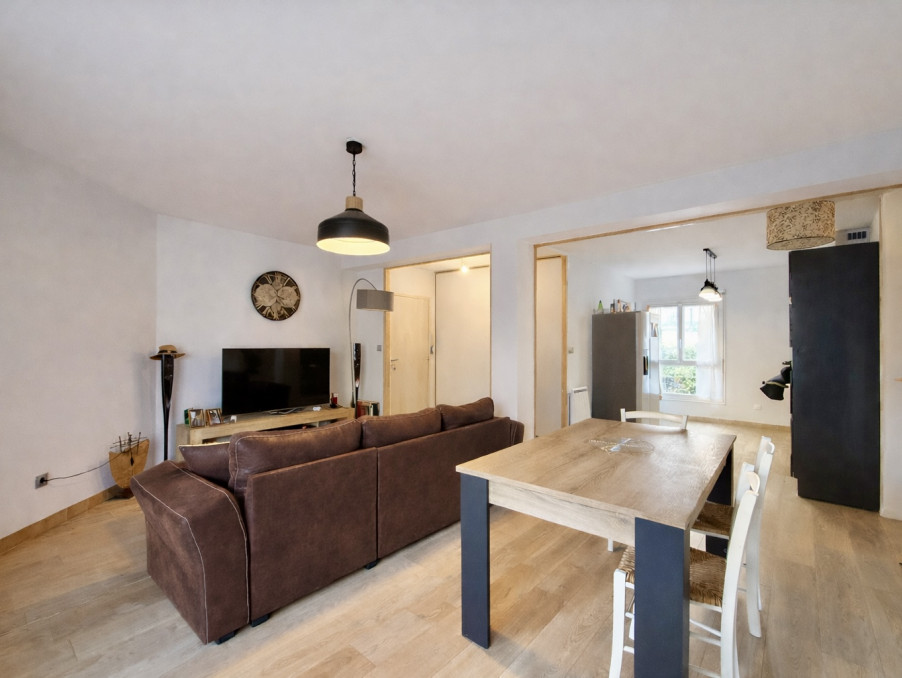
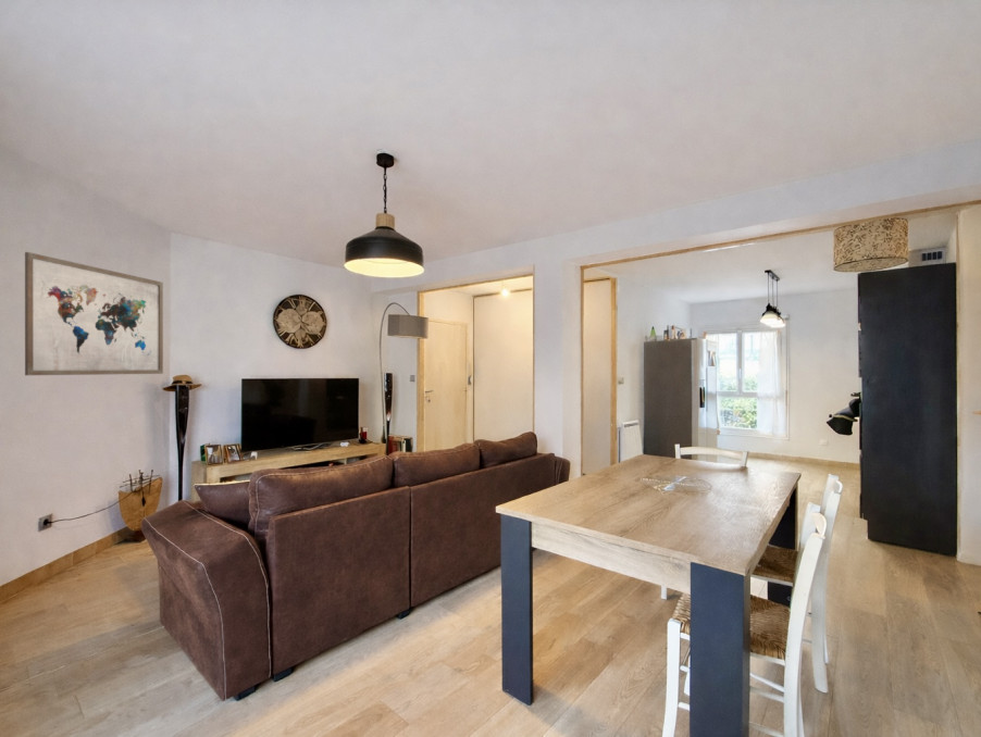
+ wall art [24,251,164,376]
